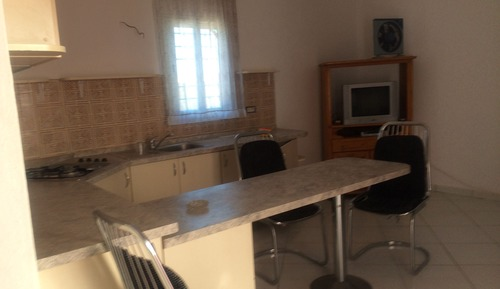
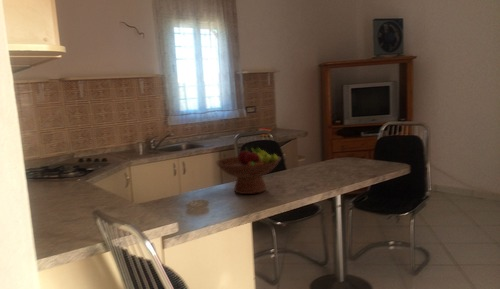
+ fruit bowl [215,144,282,195]
